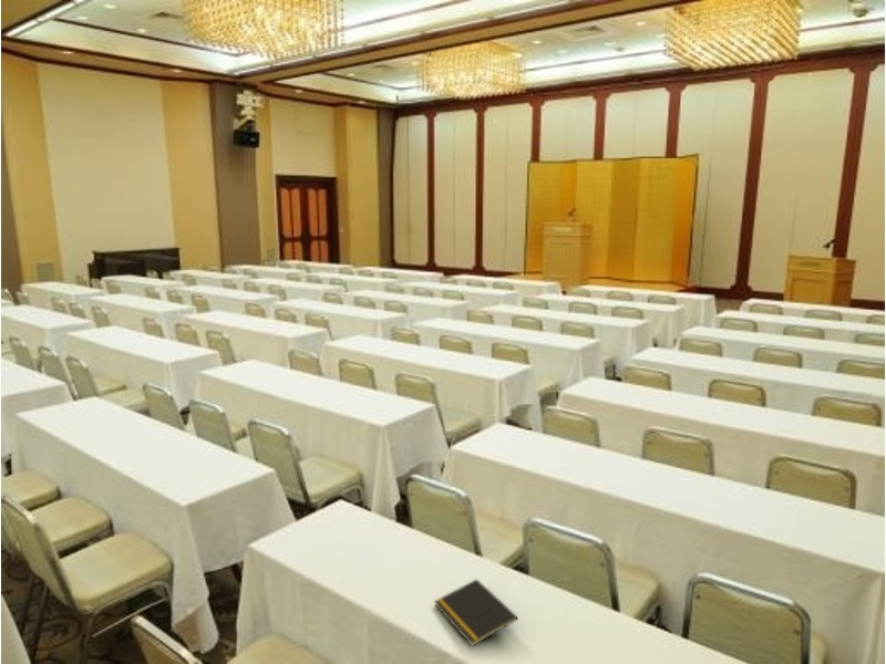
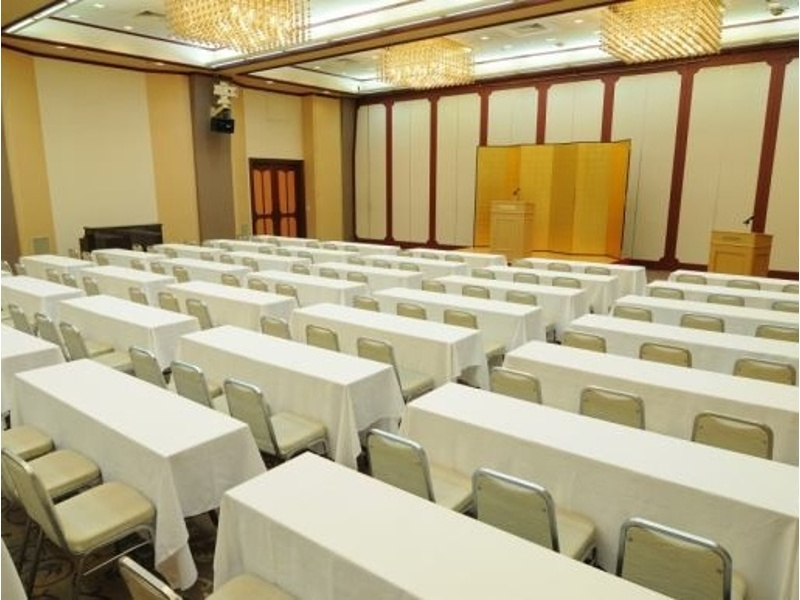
- notepad [433,578,519,647]
